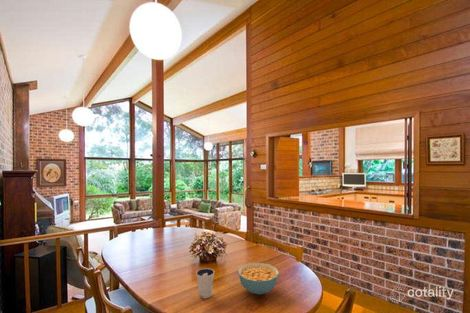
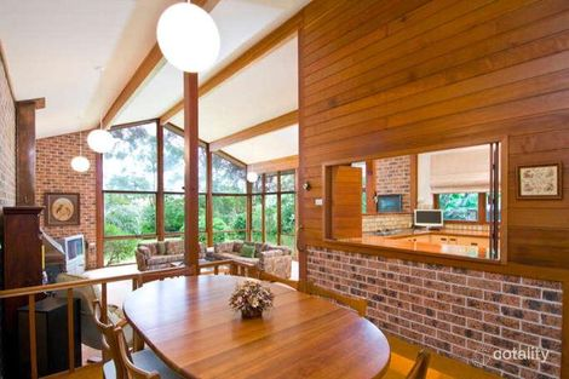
- cereal bowl [237,262,280,296]
- dixie cup [195,267,215,299]
